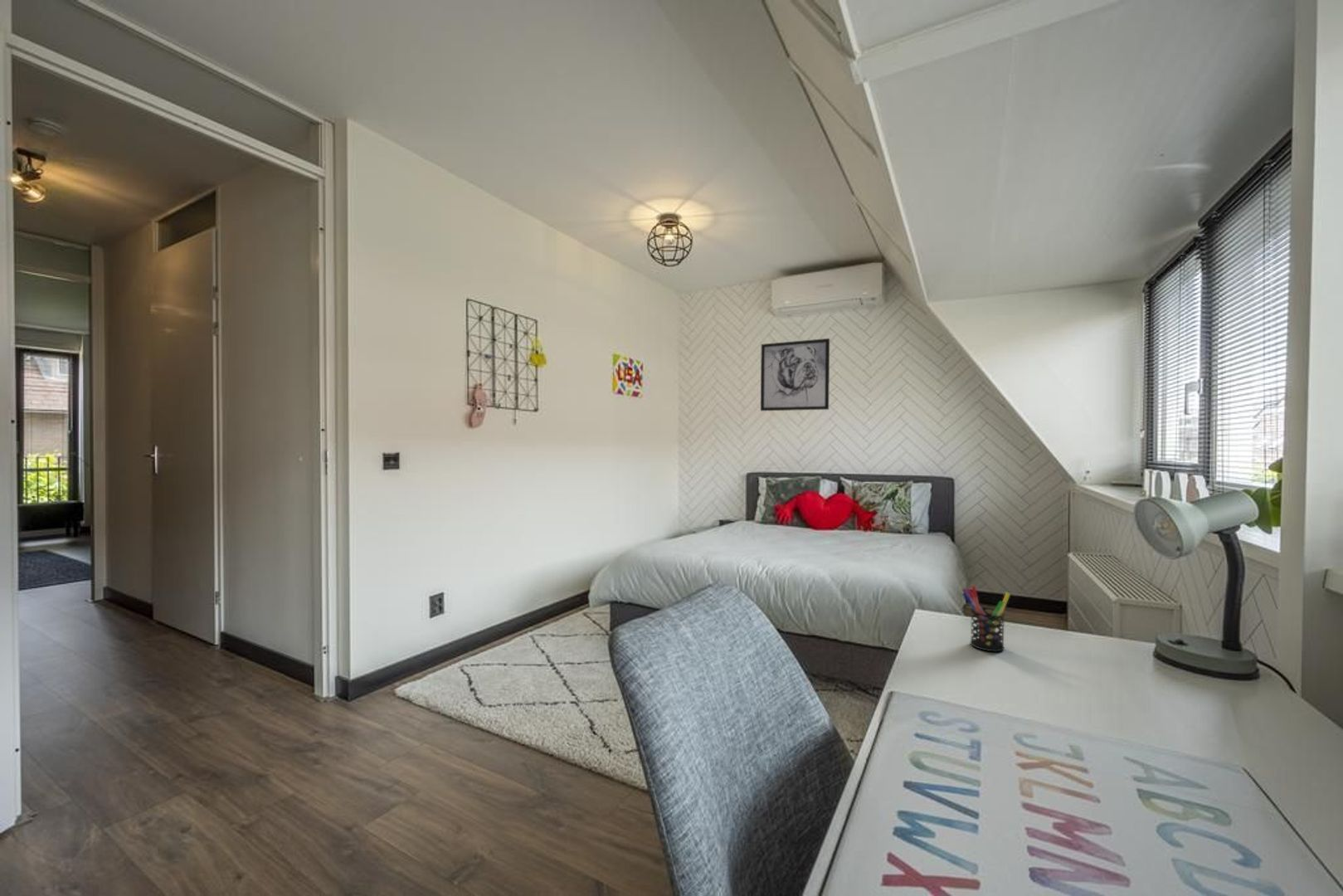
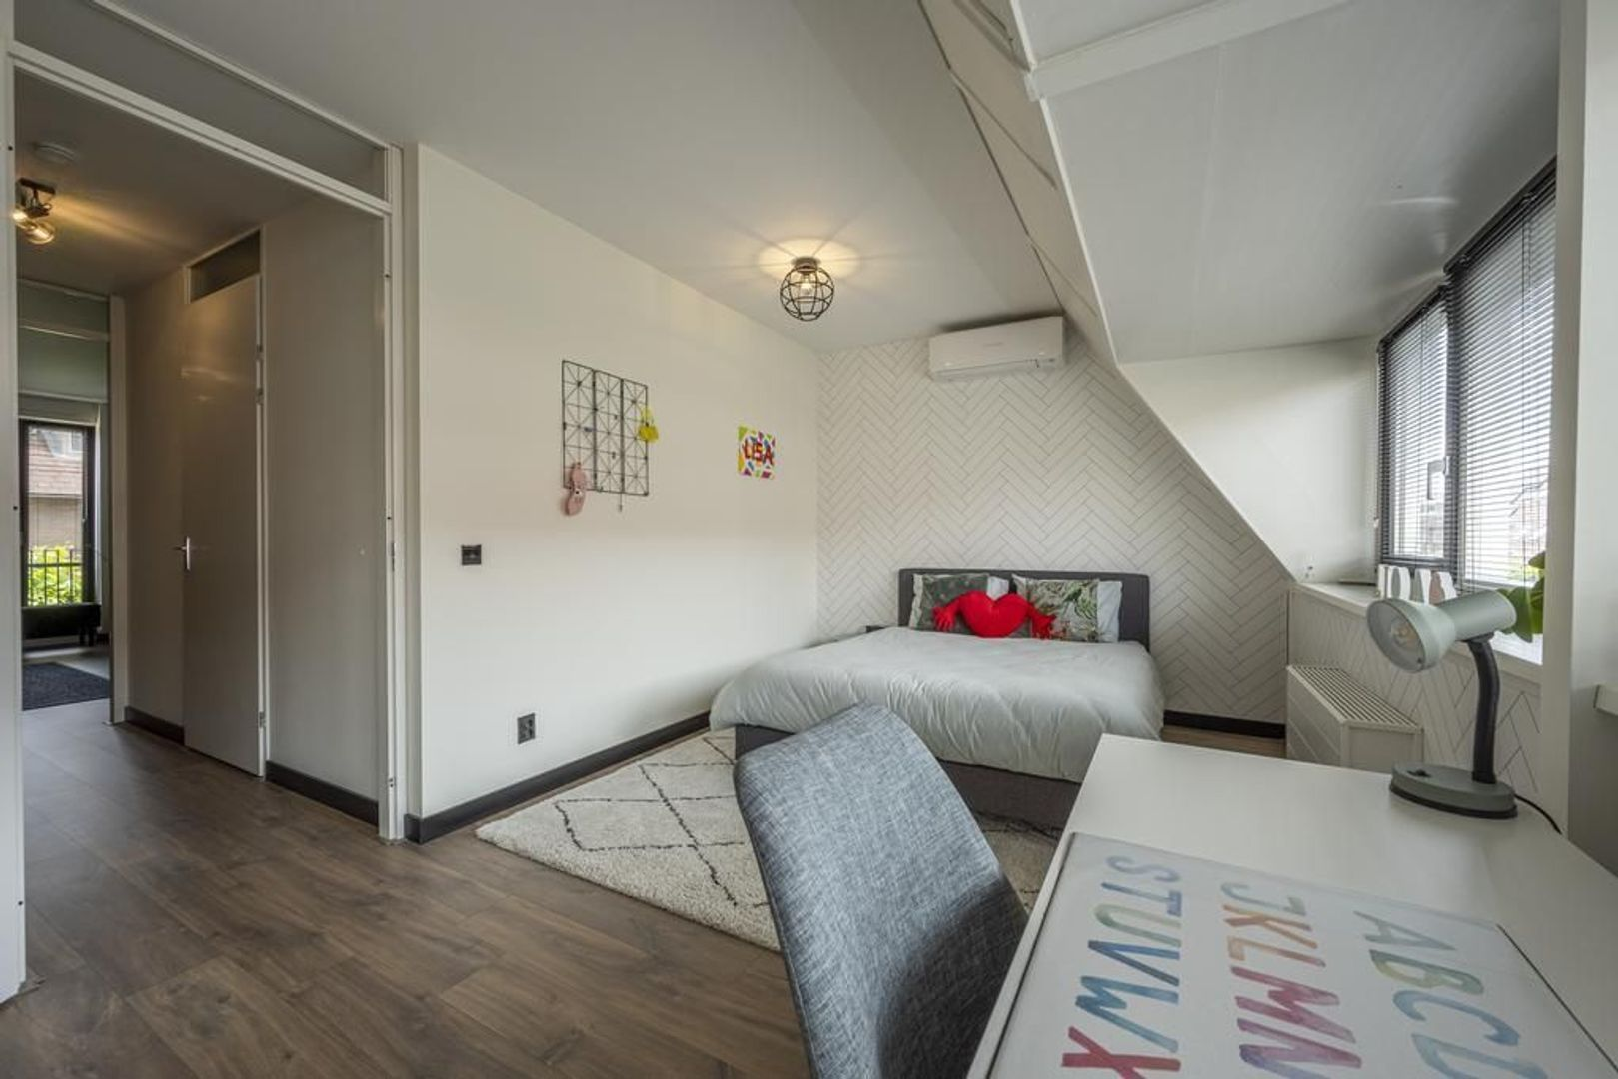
- wall art [760,338,830,411]
- pen holder [961,585,1011,653]
